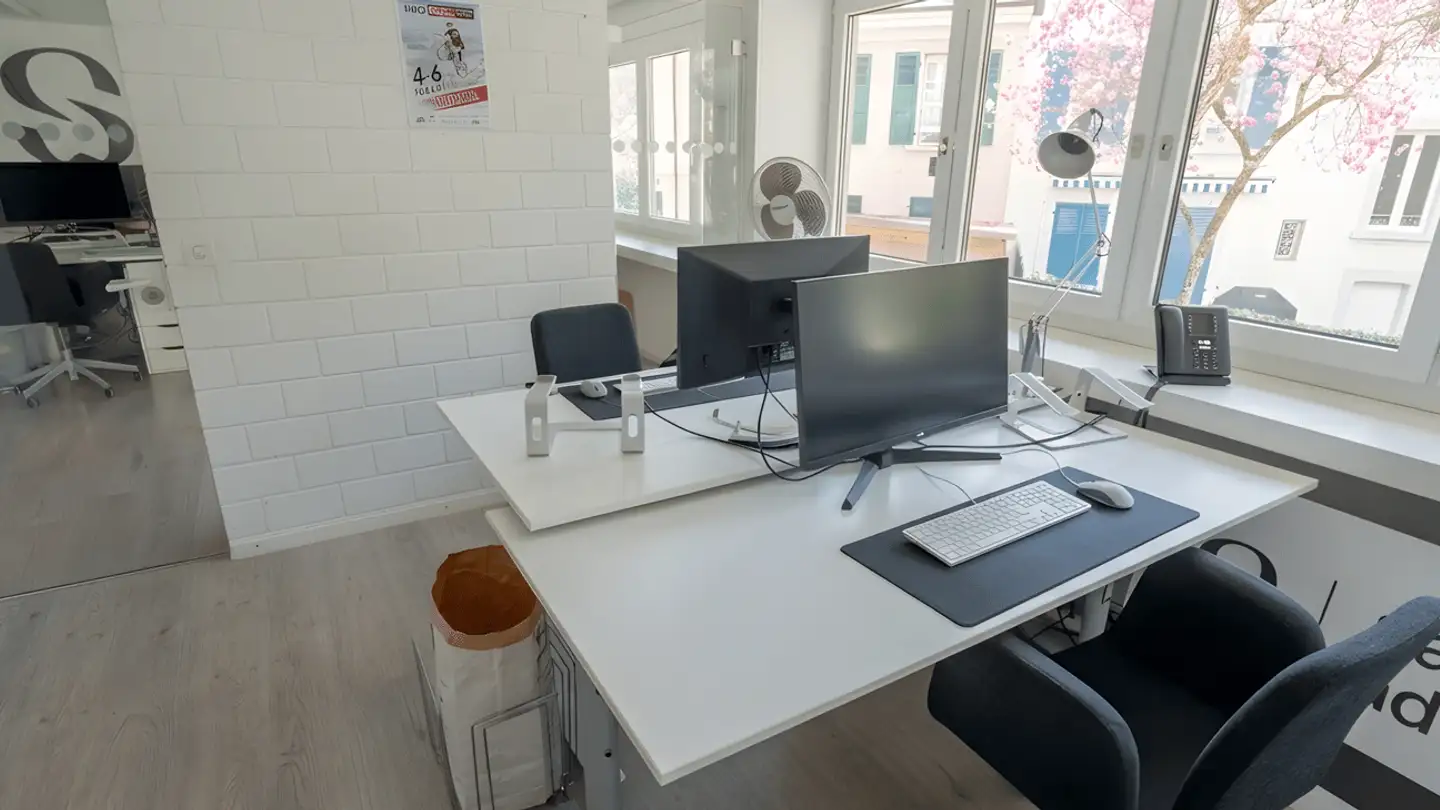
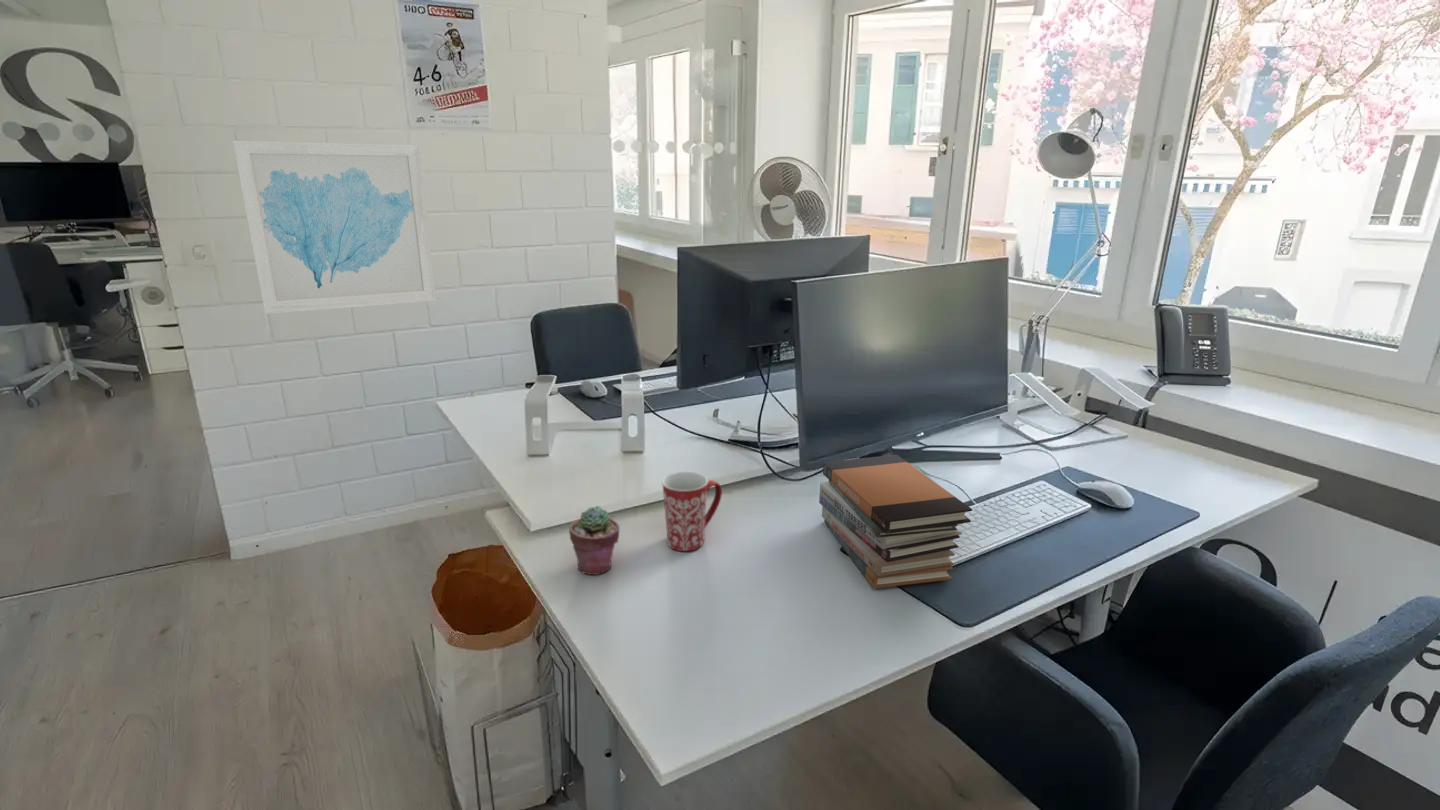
+ book stack [818,454,973,589]
+ potted succulent [568,505,620,576]
+ mug [661,470,723,552]
+ wall art [232,140,437,315]
